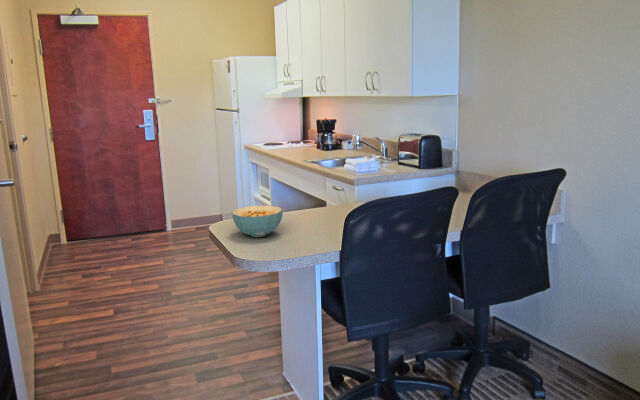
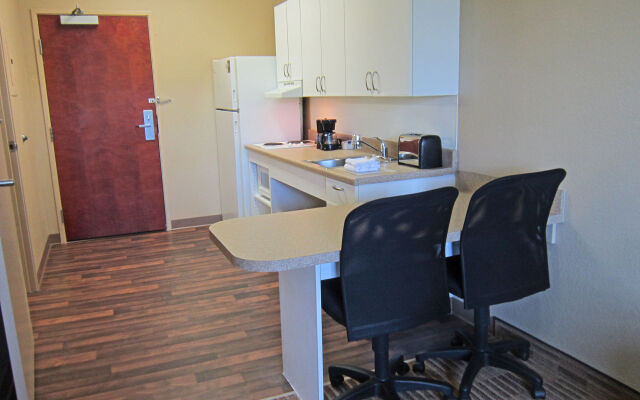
- cereal bowl [231,205,284,238]
